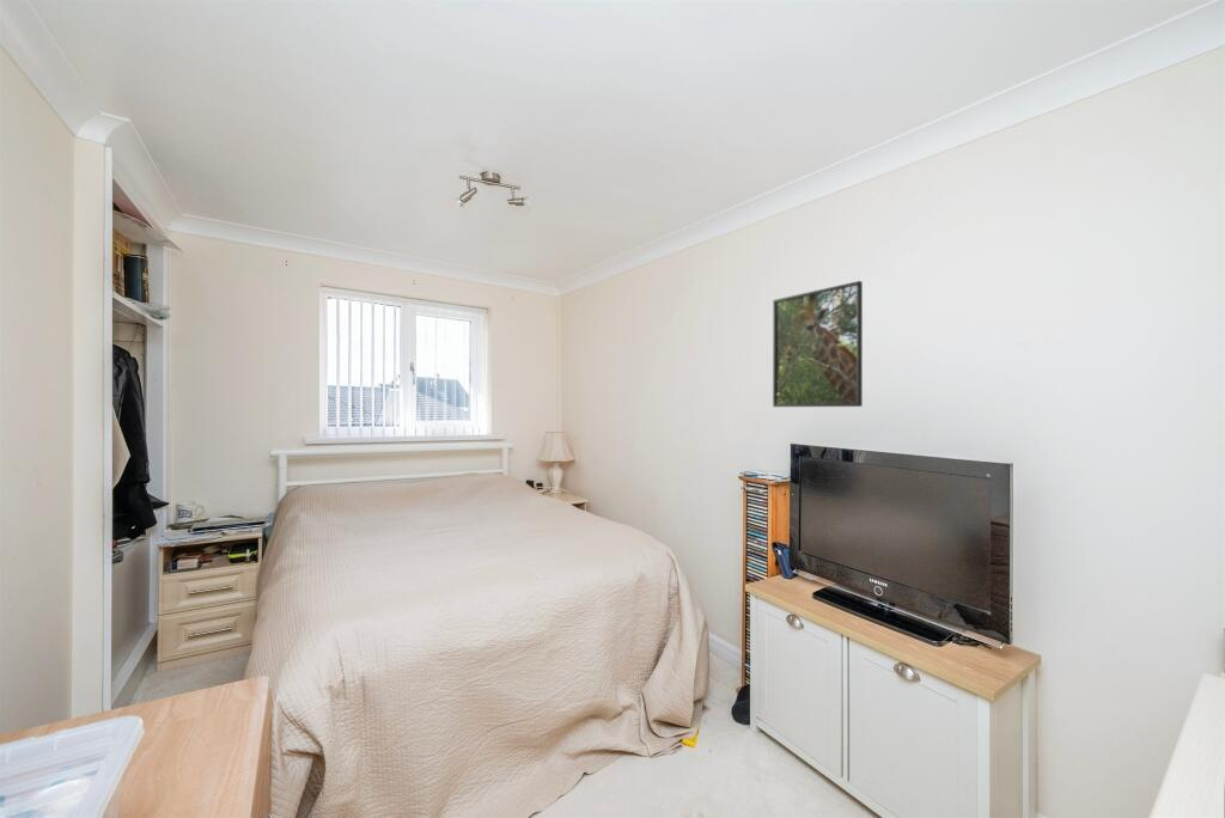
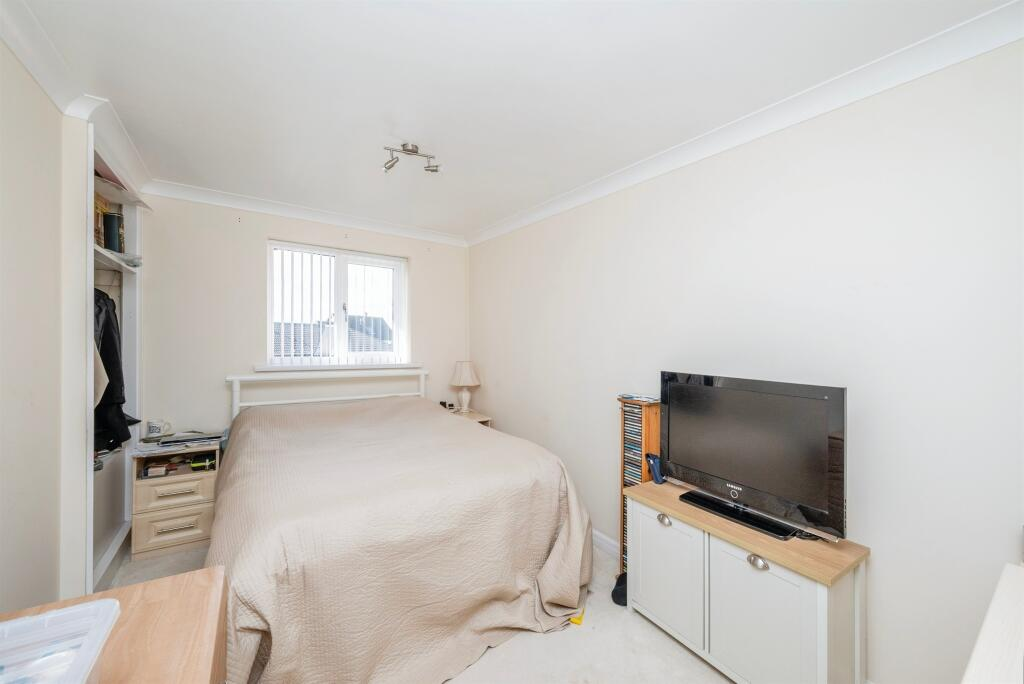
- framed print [772,280,864,408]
